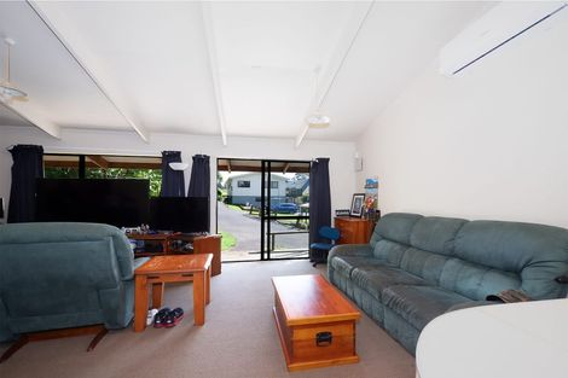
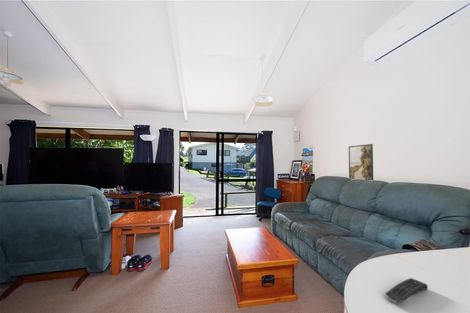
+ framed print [348,143,374,181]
+ remote control [385,277,429,304]
